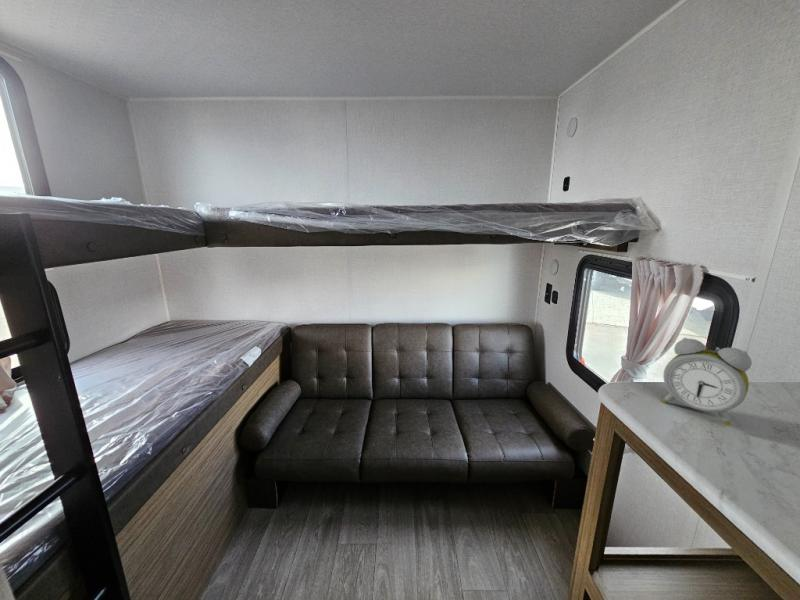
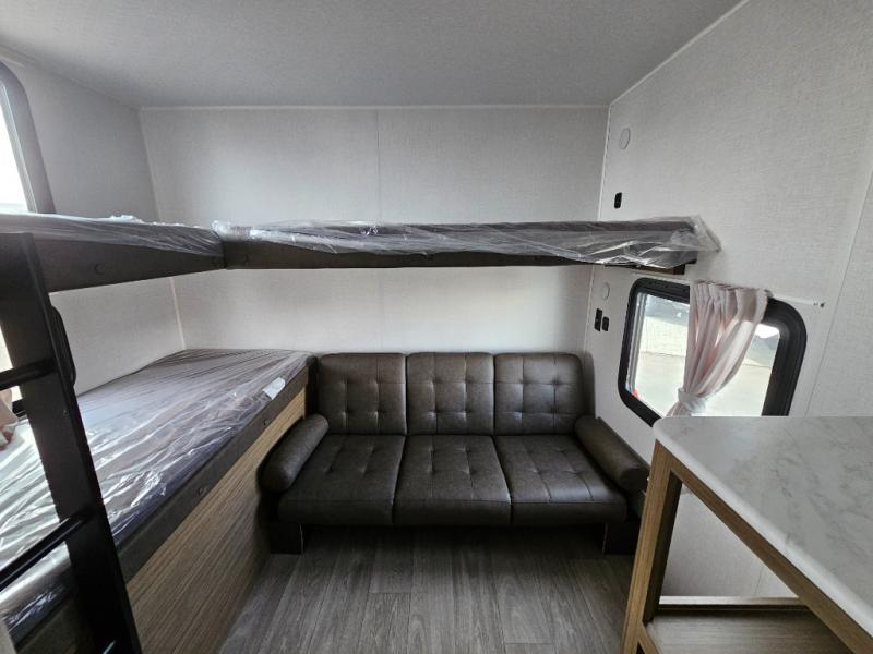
- alarm clock [661,337,753,426]
